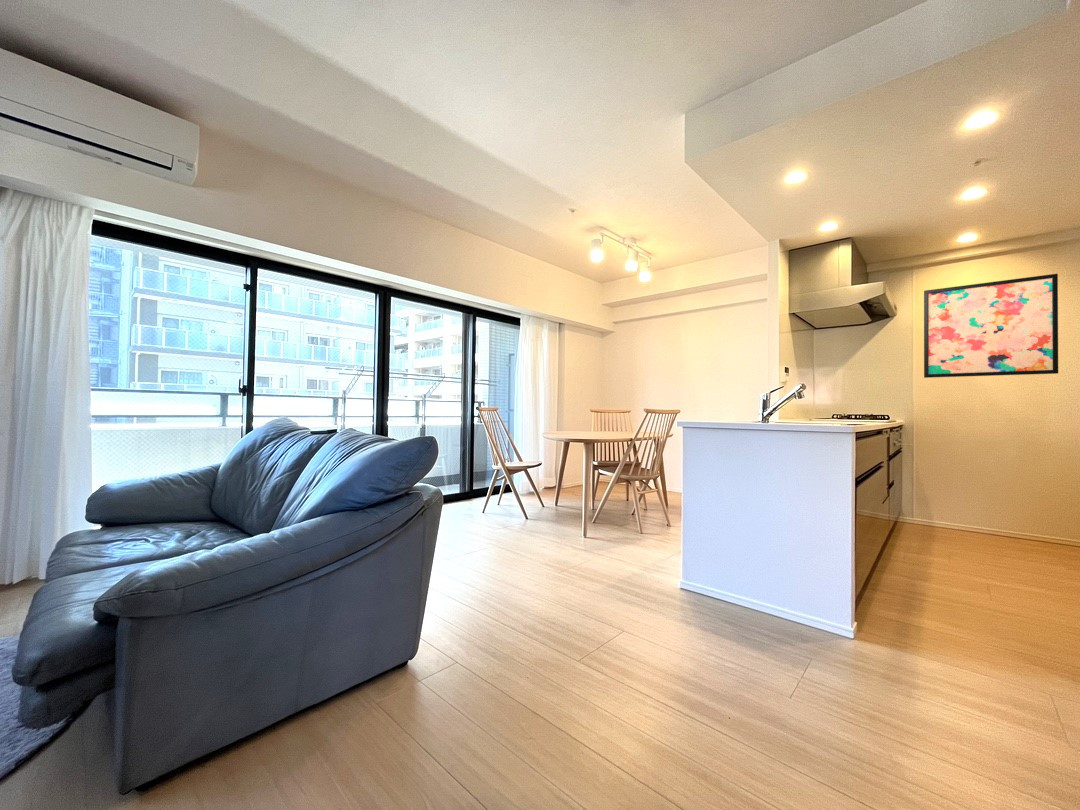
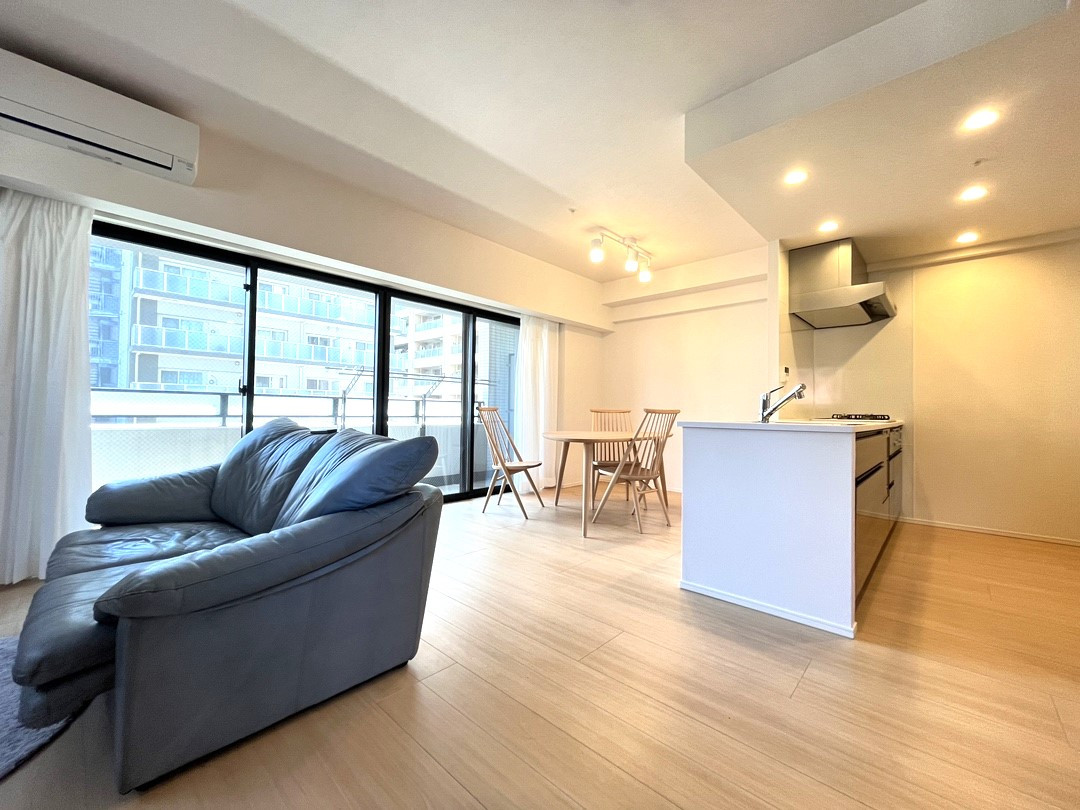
- wall art [923,273,1059,379]
